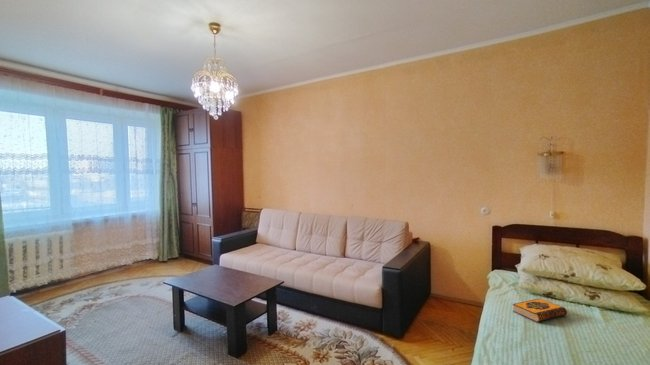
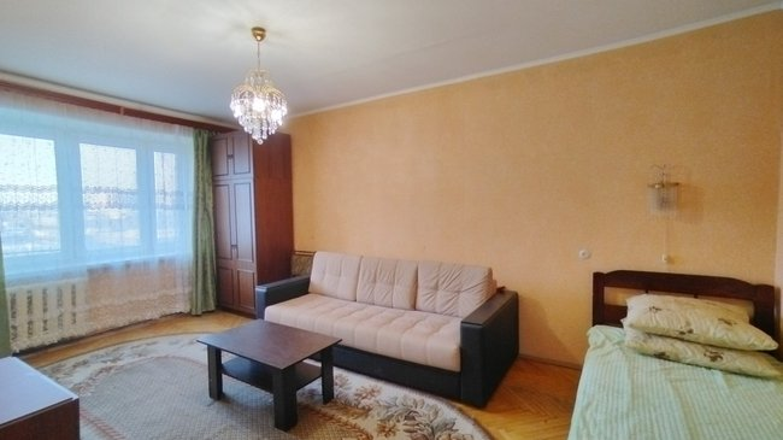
- hardback book [512,297,568,323]
